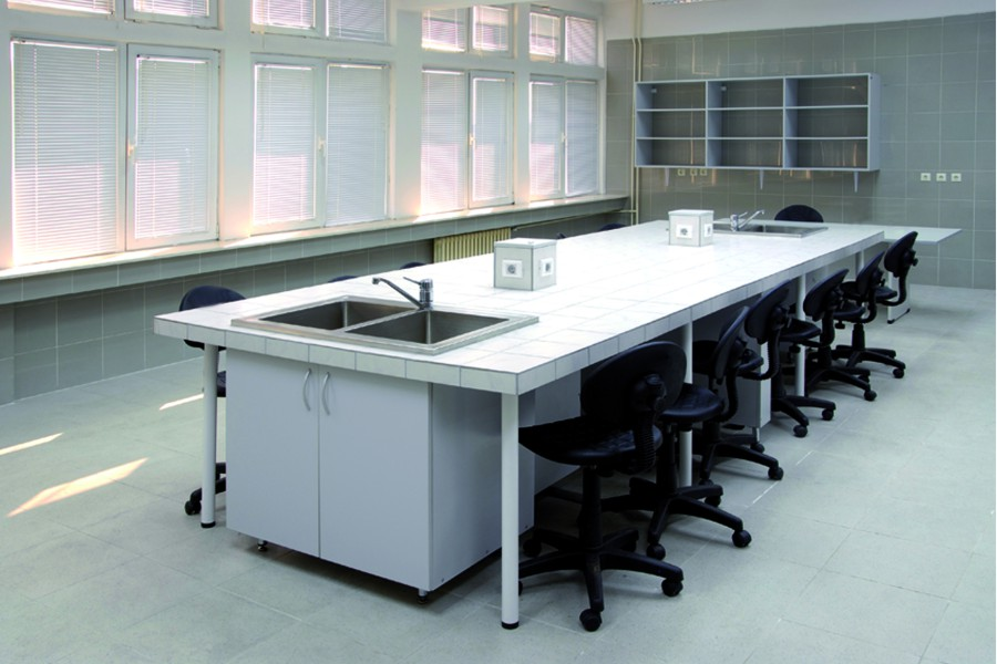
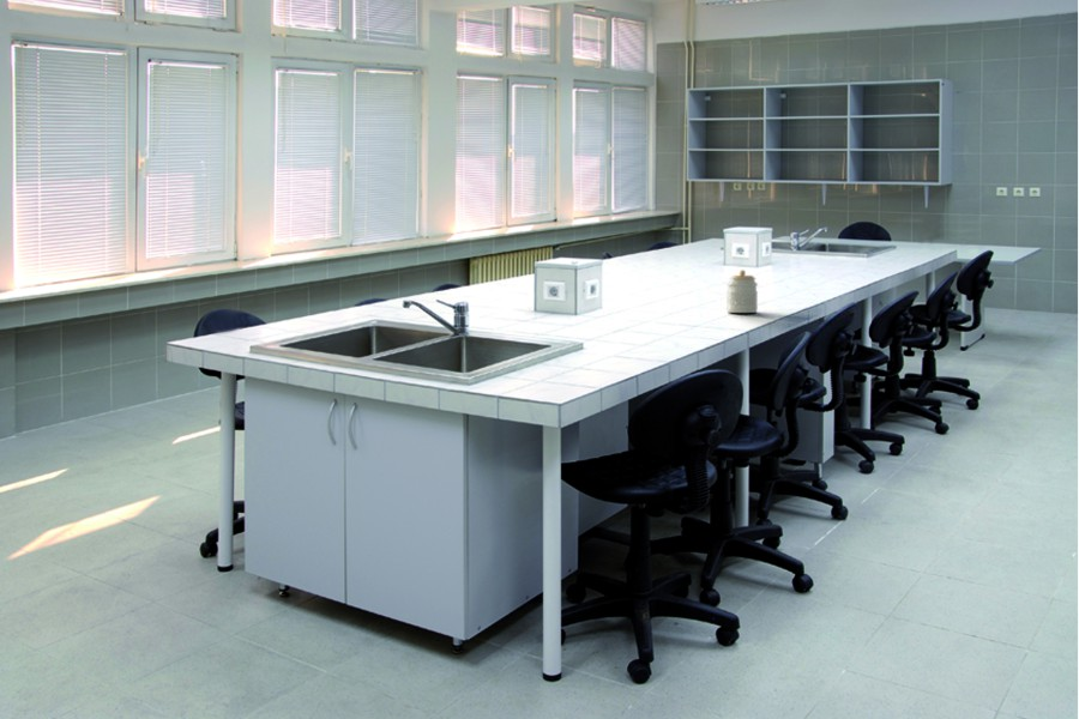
+ jar [724,268,759,314]
